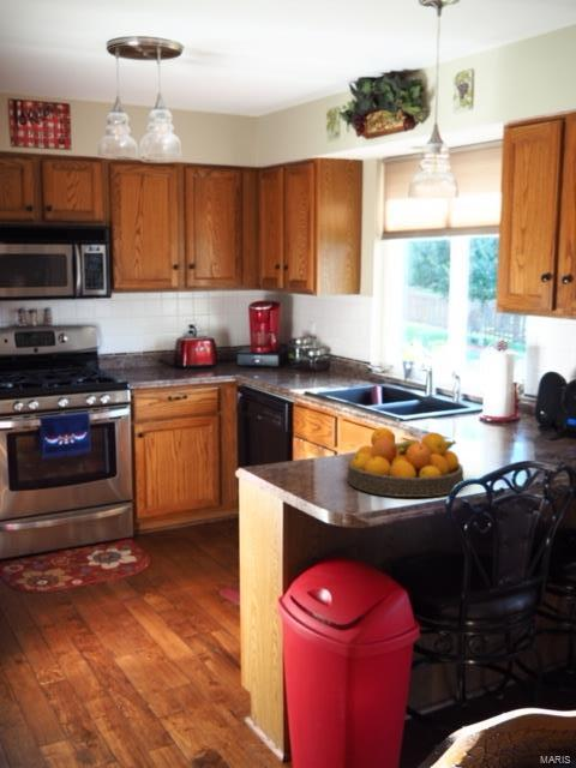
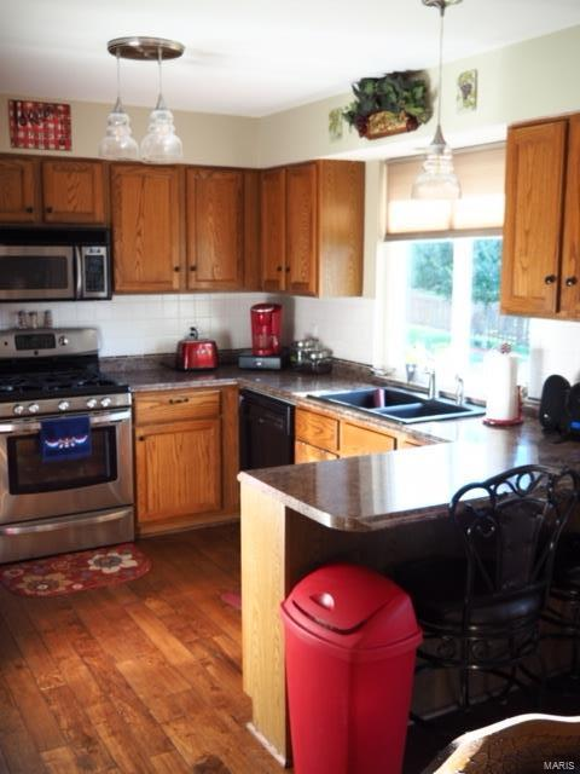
- fruit bowl [347,426,464,498]
